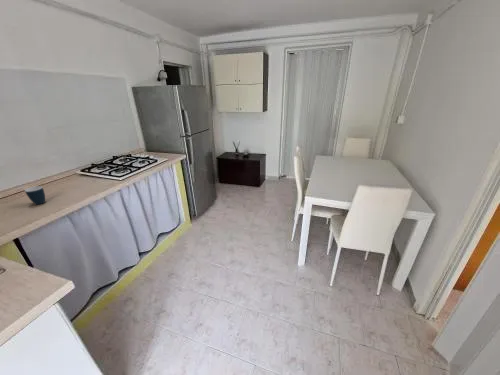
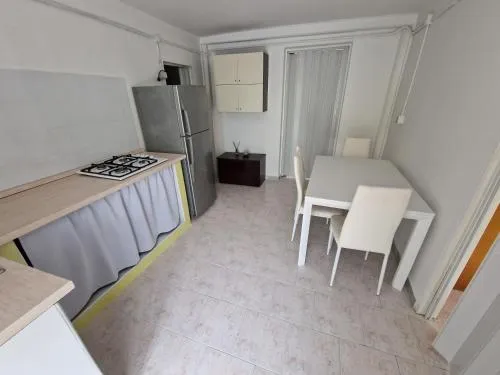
- mug [24,185,46,206]
